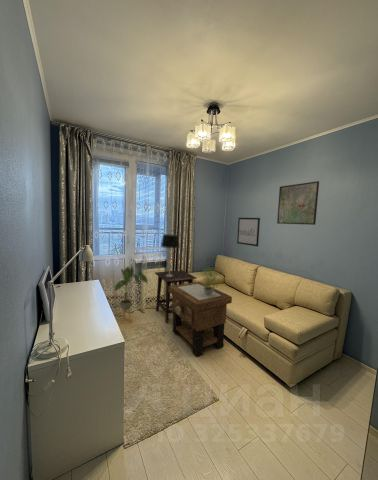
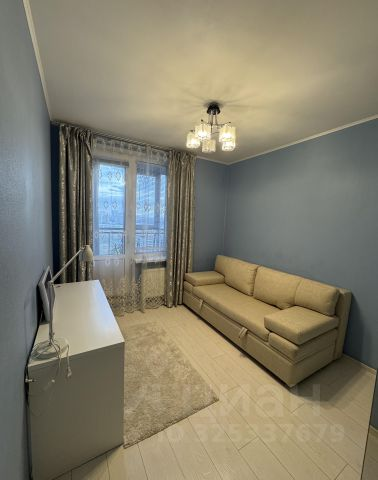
- potted plant [200,264,226,296]
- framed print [276,180,320,226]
- side table [169,281,233,358]
- wall art [236,217,261,247]
- house plant [113,265,149,324]
- table lamp [160,233,180,277]
- side table [154,269,198,324]
